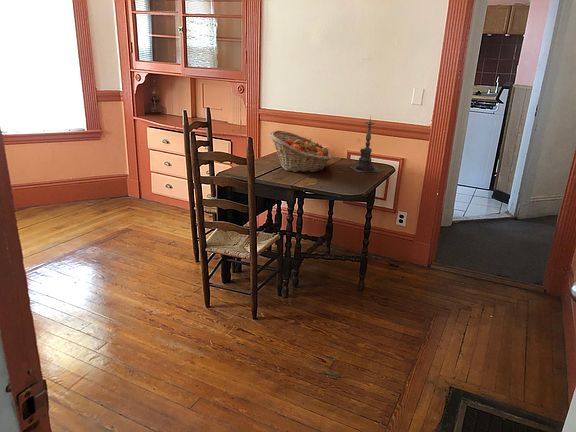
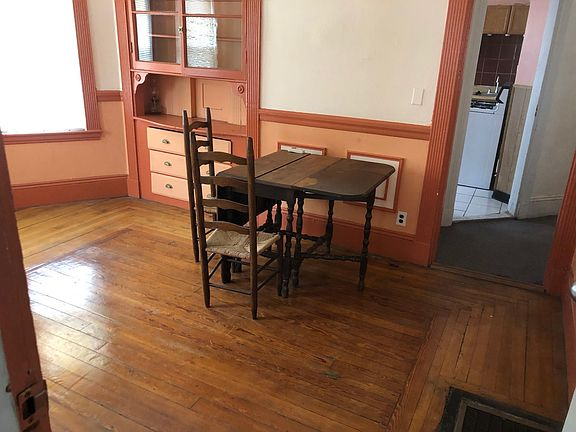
- candle holder [348,114,384,173]
- fruit basket [269,129,332,174]
